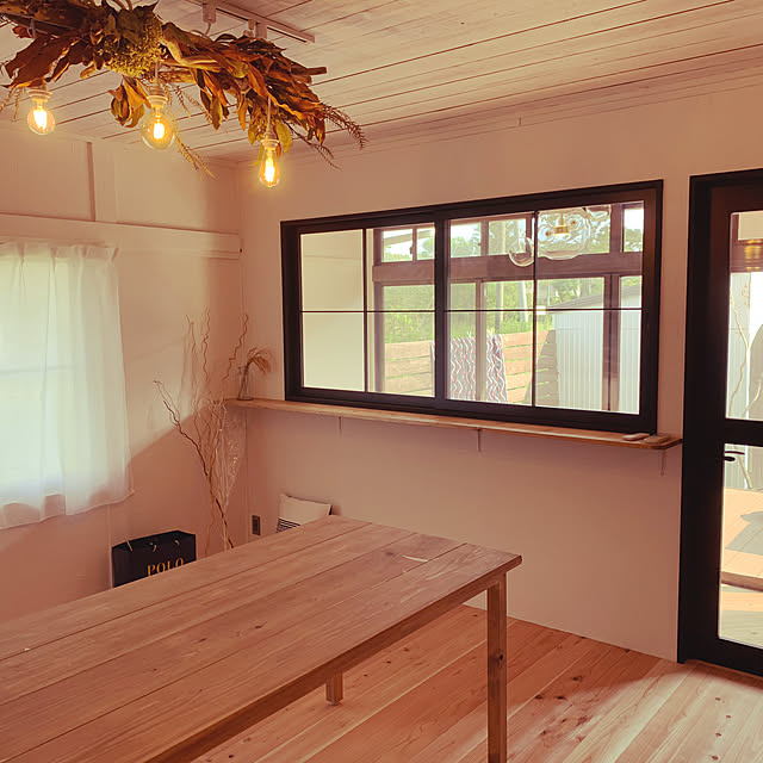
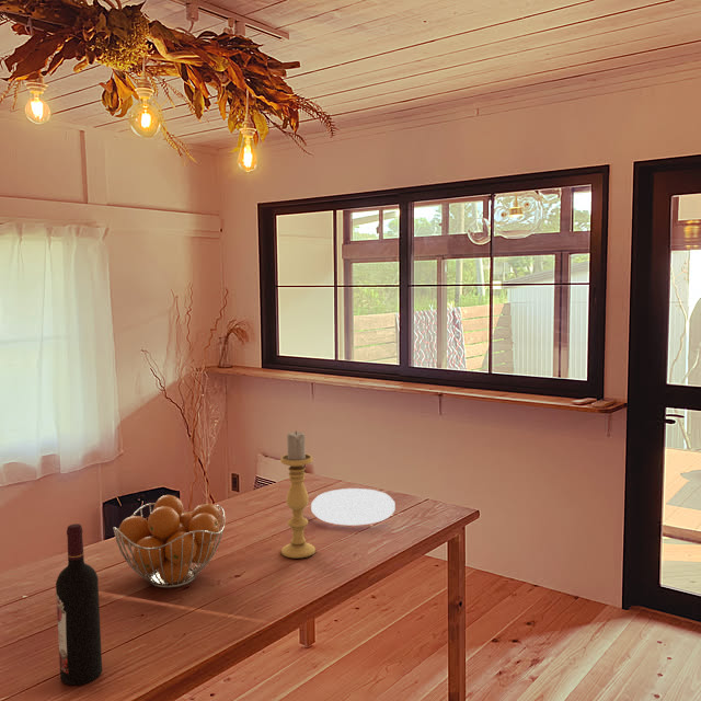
+ wine bottle [55,522,103,686]
+ plate [310,487,397,526]
+ candle holder [279,429,317,560]
+ fruit basket [112,494,227,588]
